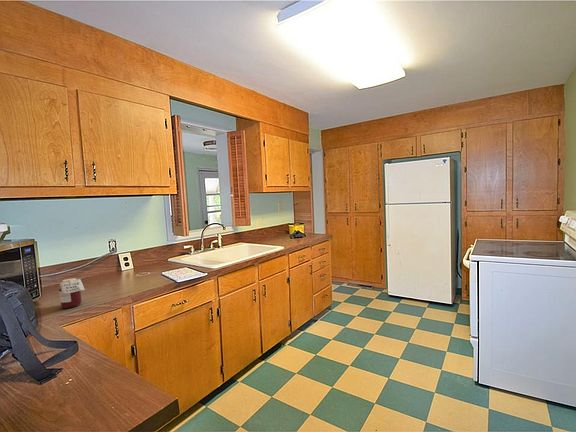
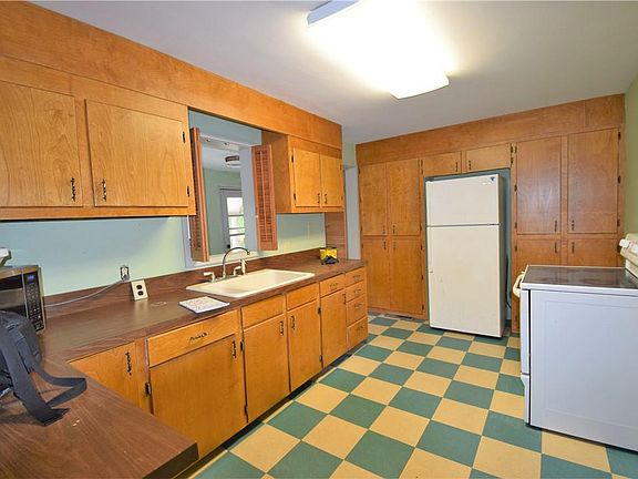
- jar [58,277,86,309]
